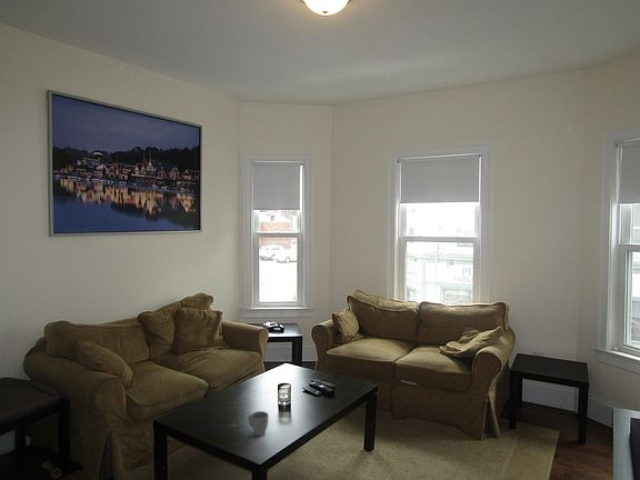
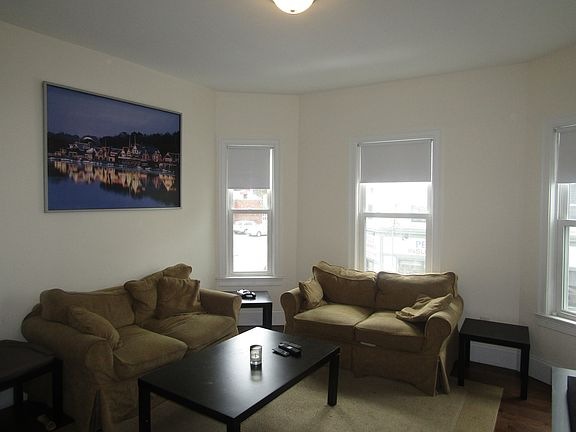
- mug [247,410,269,437]
